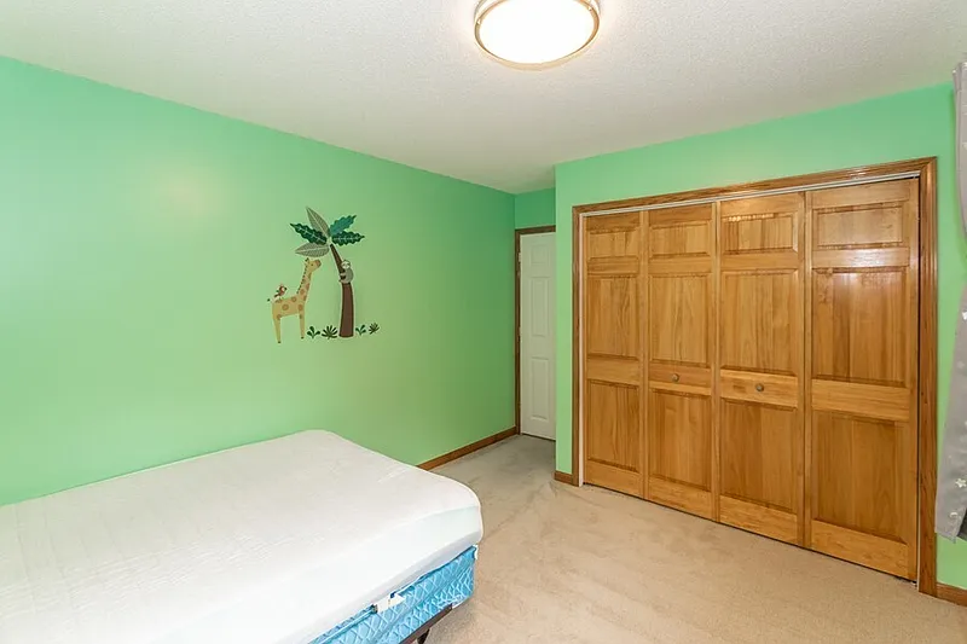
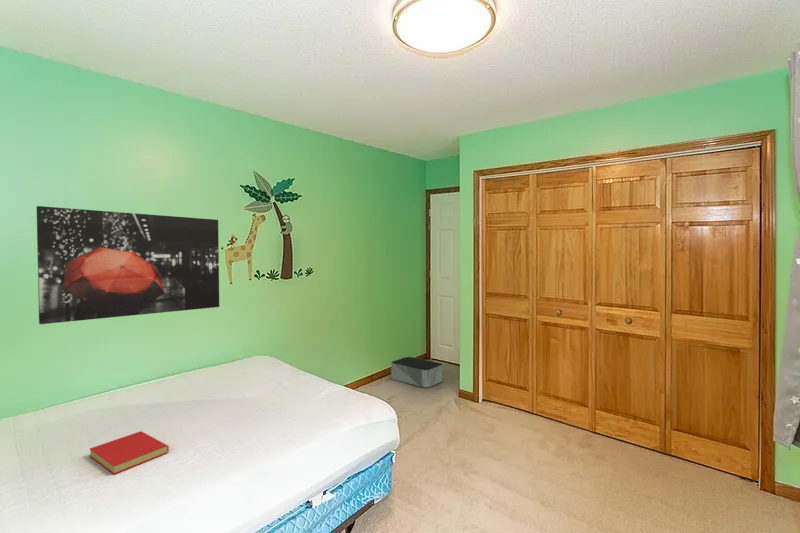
+ storage bin [390,356,444,388]
+ book [89,430,170,475]
+ wall art [36,205,220,325]
